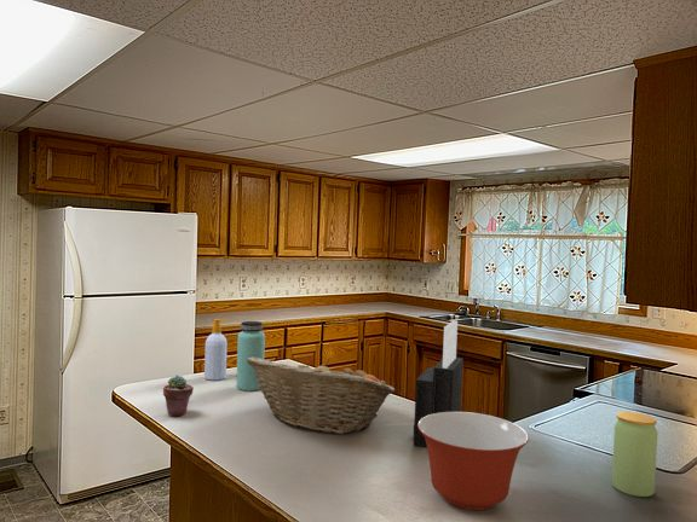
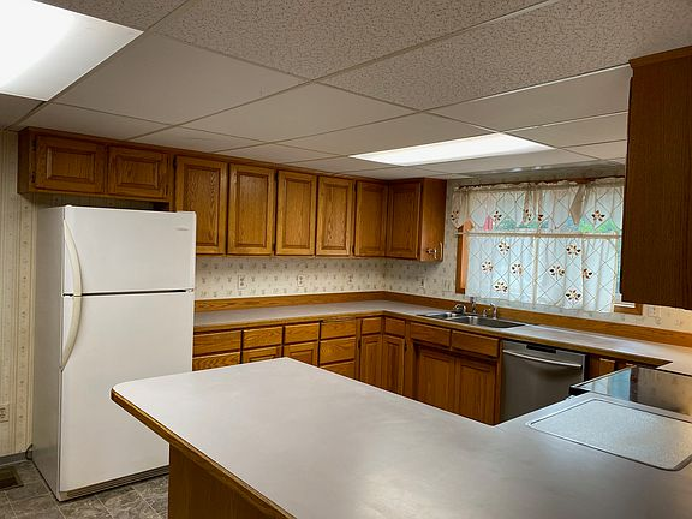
- mixing bowl [417,411,530,511]
- bottle [236,320,266,392]
- potted succulent [162,375,195,417]
- fruit basket [247,356,396,435]
- soap bottle [203,318,229,382]
- knife block [413,319,465,448]
- jar [611,411,658,498]
